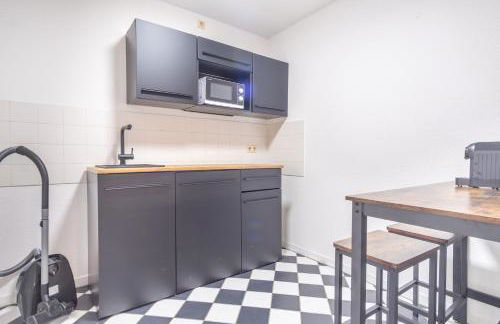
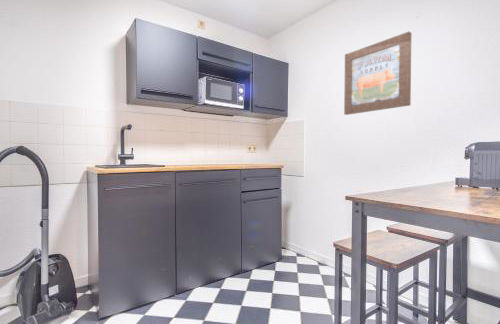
+ wall art [343,31,412,116]
